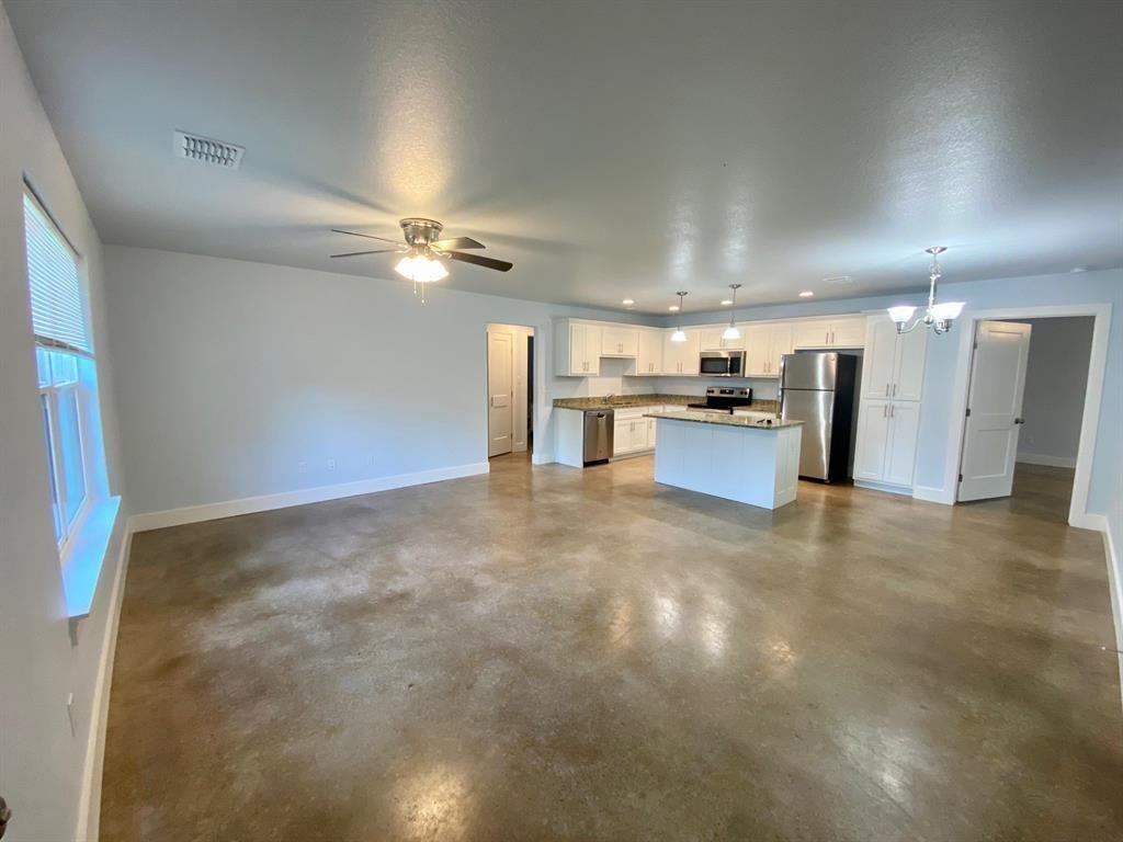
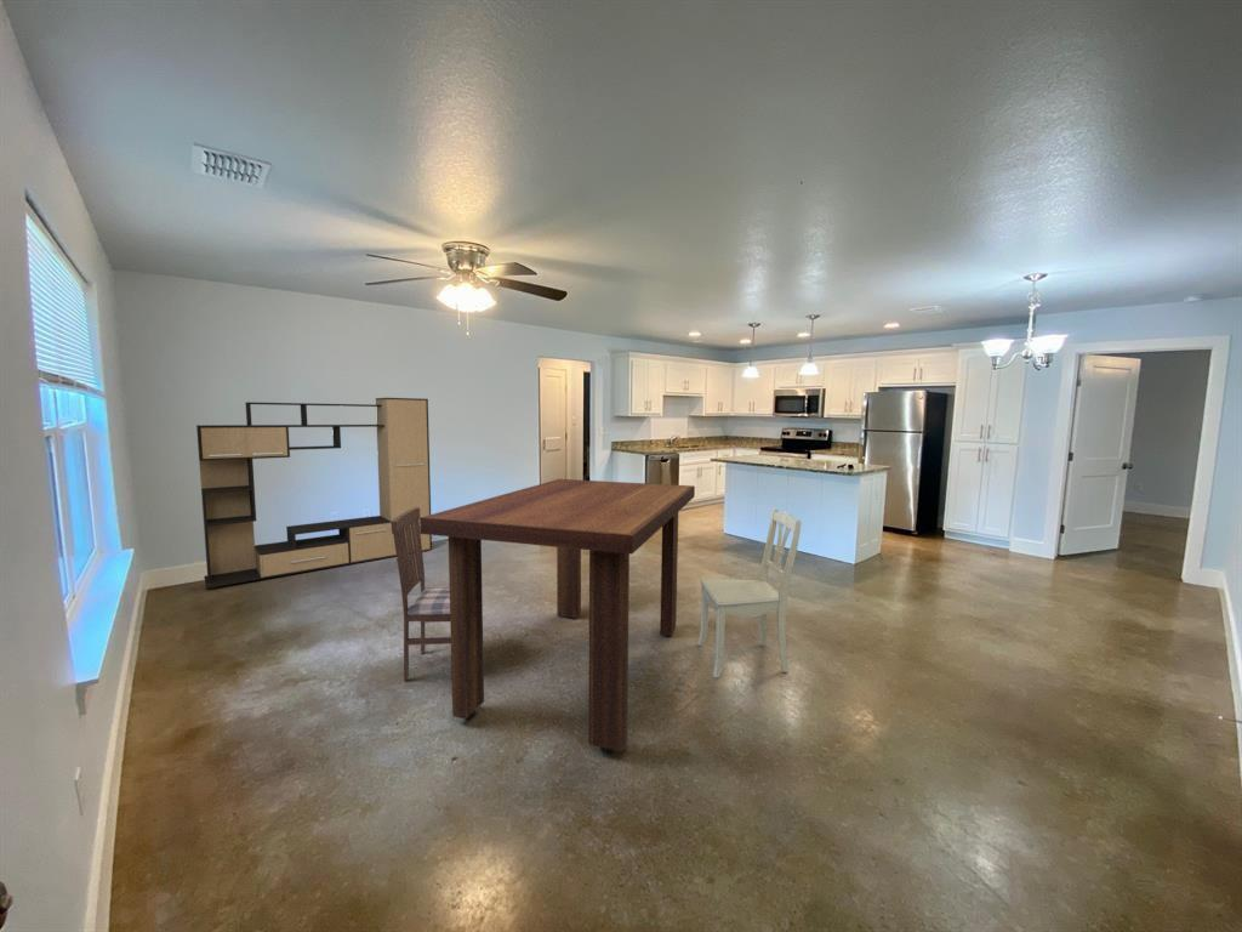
+ dining chair [391,507,451,682]
+ dining chair [697,507,802,678]
+ dining table [420,478,696,755]
+ media console [195,397,433,590]
